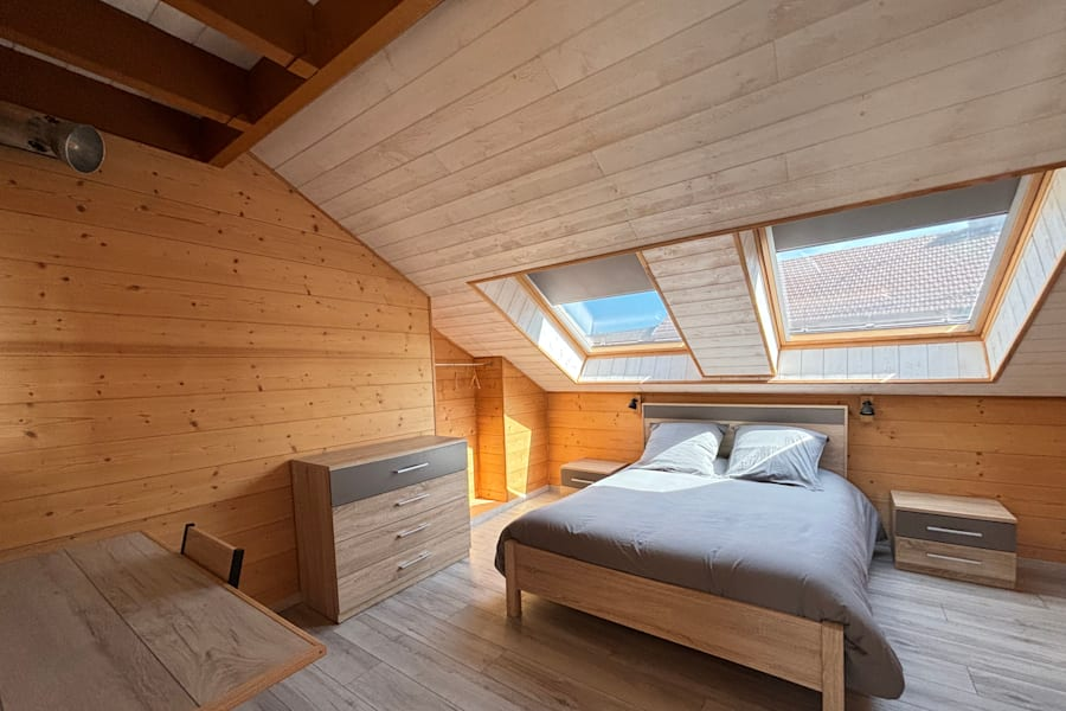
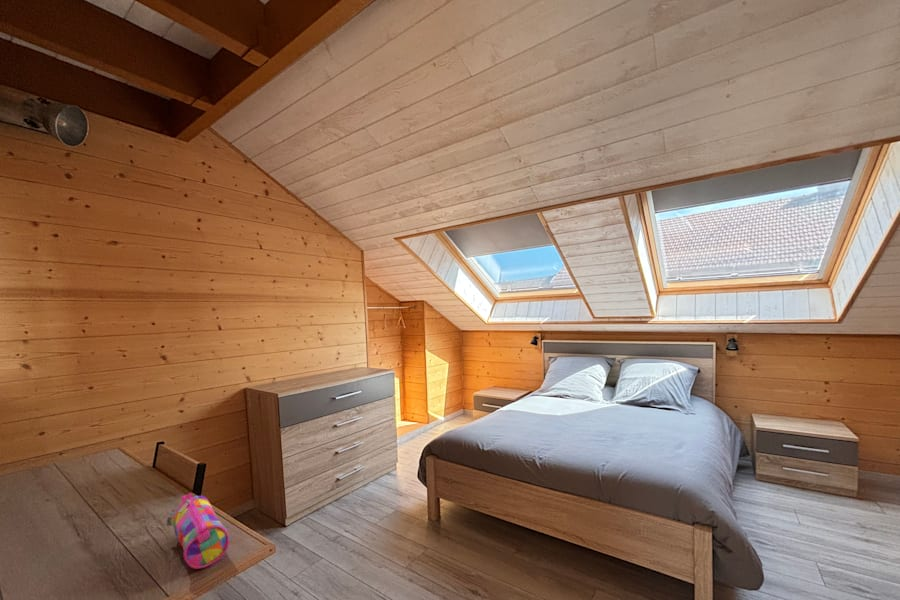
+ pencil case [166,492,230,570]
